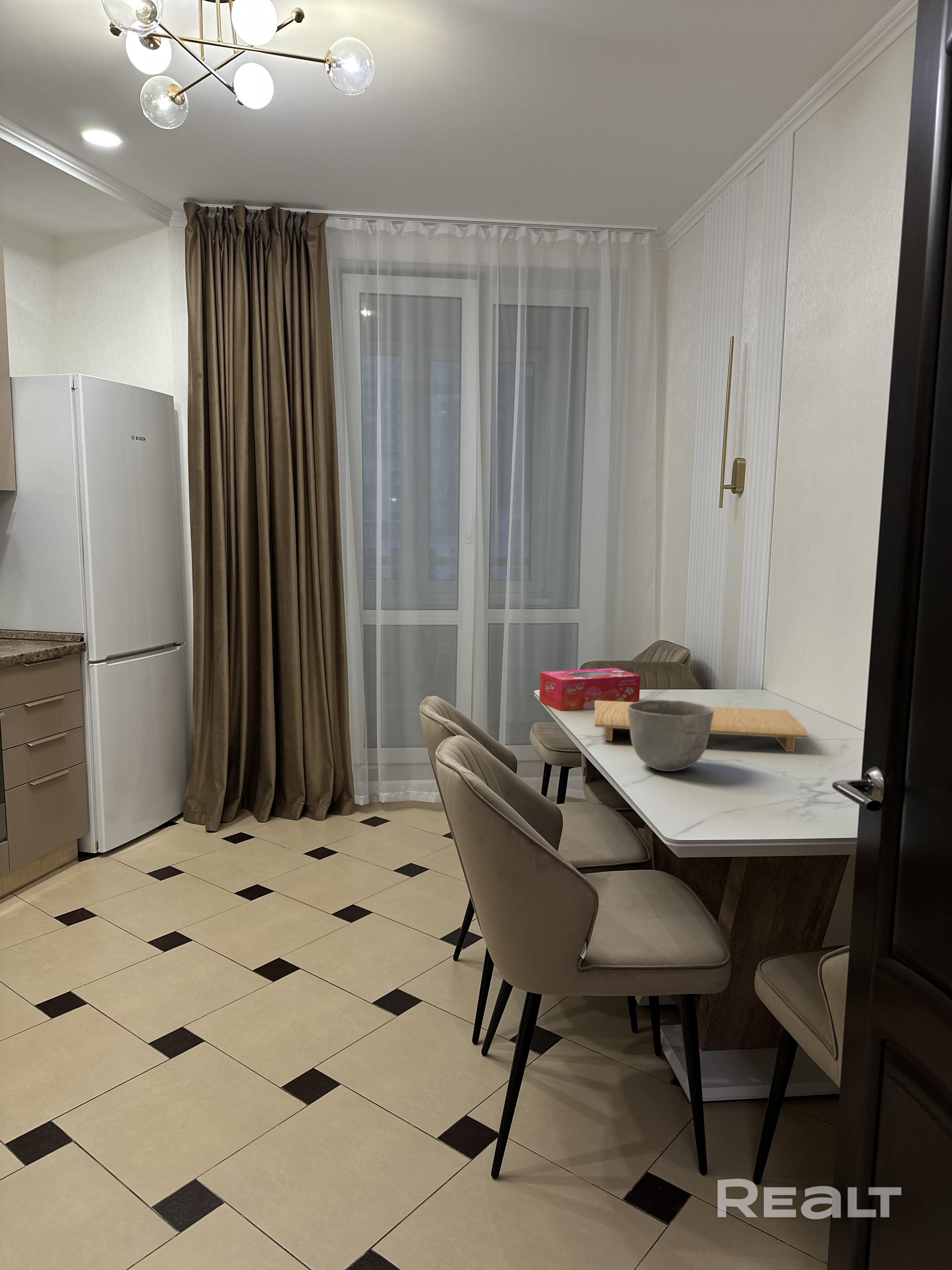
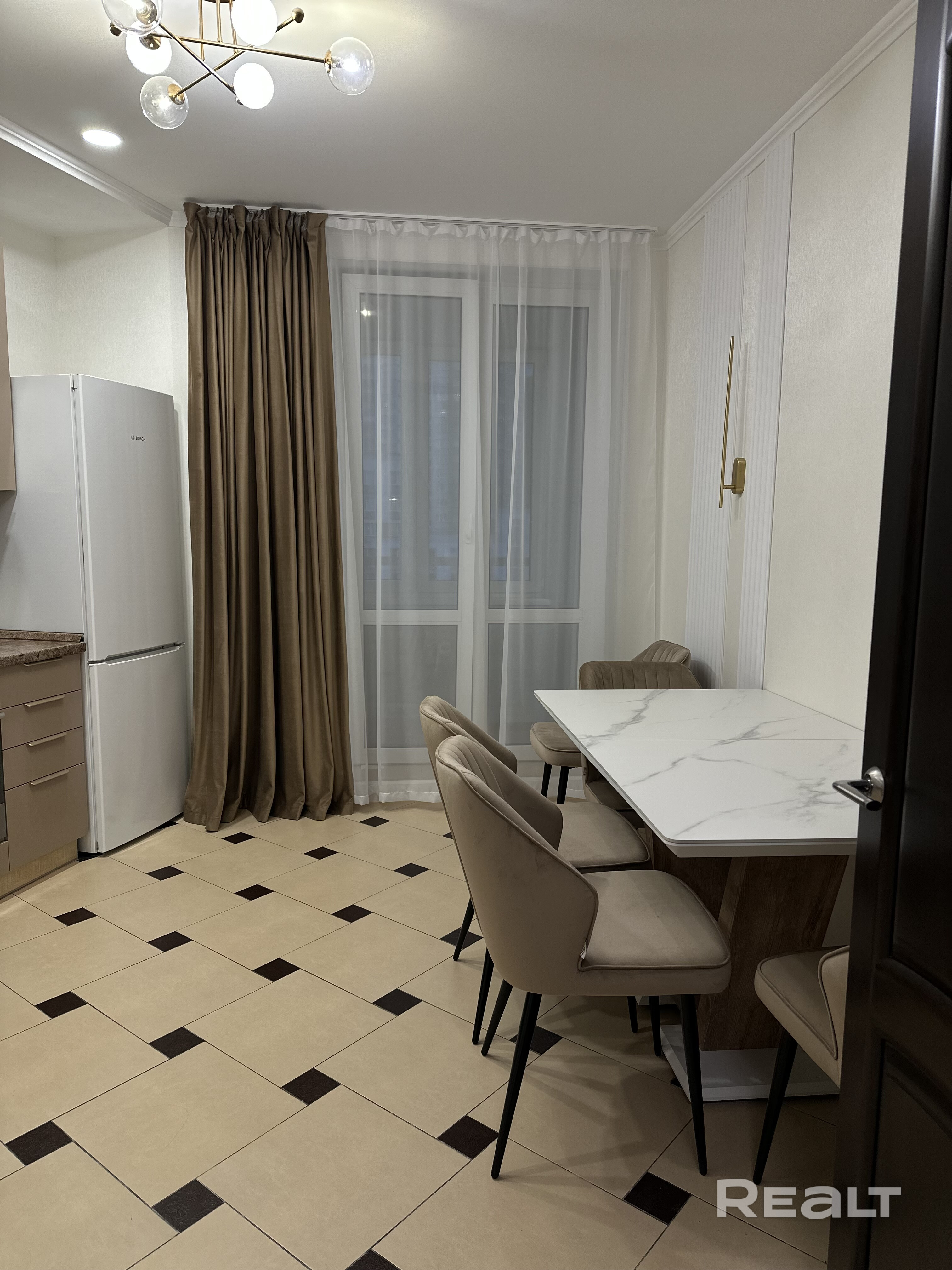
- cutting board [594,701,808,752]
- tissue box [539,667,641,711]
- bowl [628,700,714,771]
